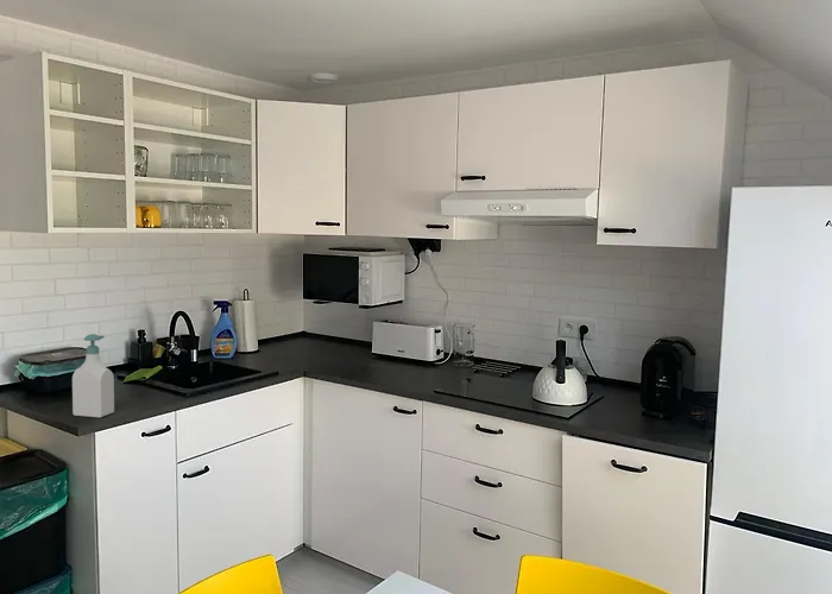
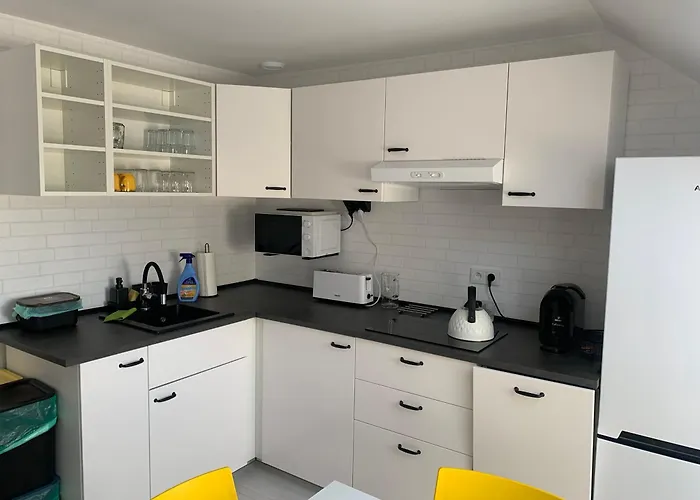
- soap bottle [71,333,115,418]
